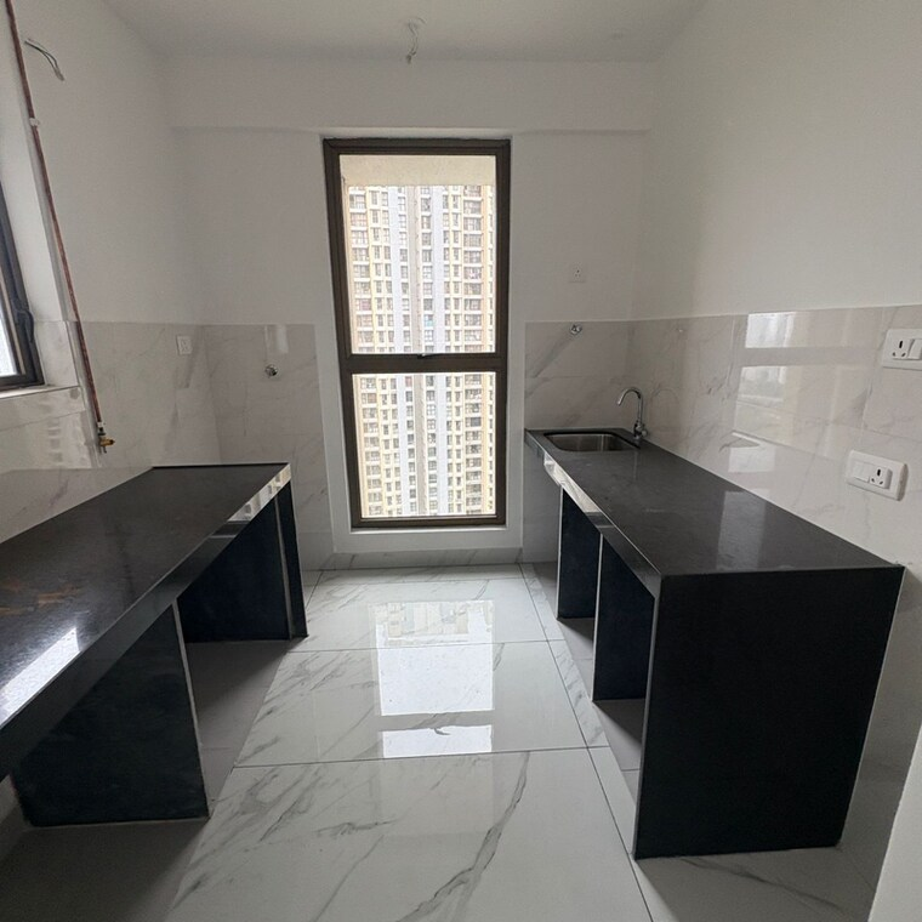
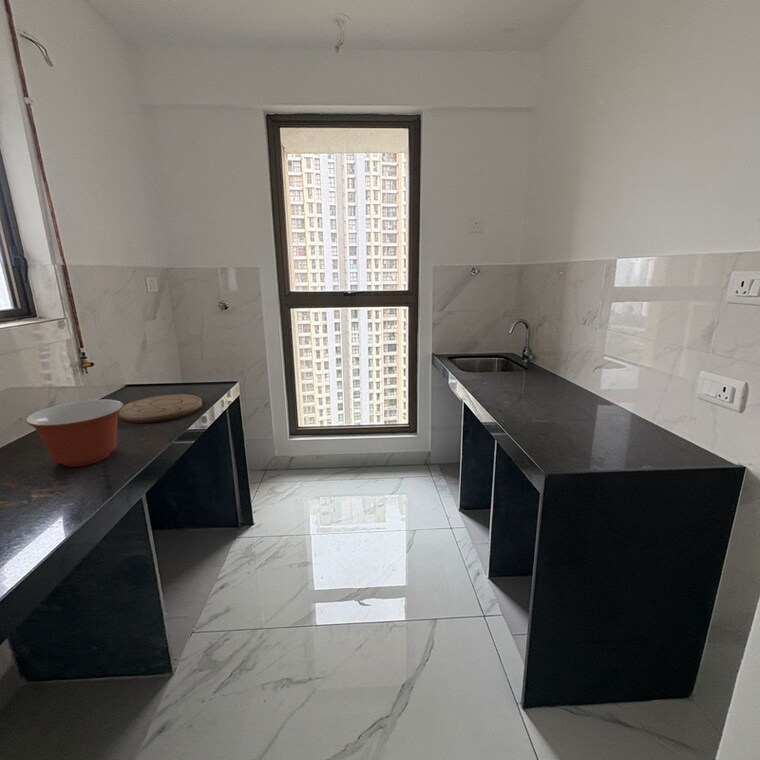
+ mixing bowl [25,399,125,468]
+ cutting board [118,393,203,424]
